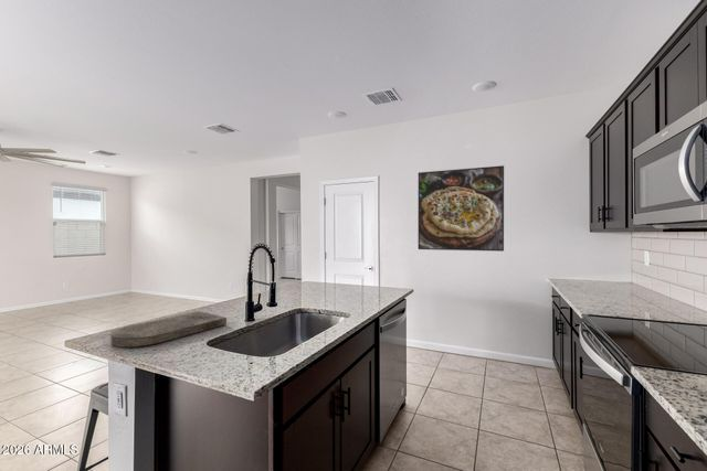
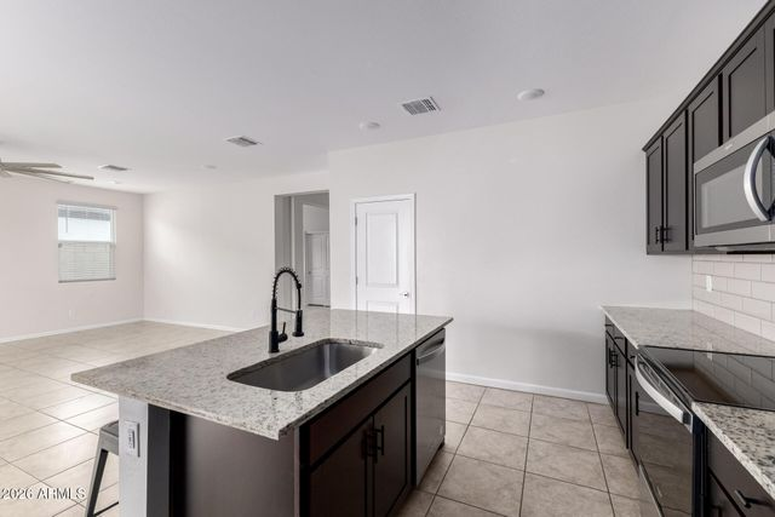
- cutting board [109,310,228,349]
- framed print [416,164,505,253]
